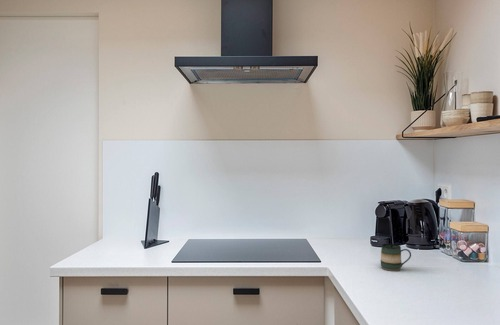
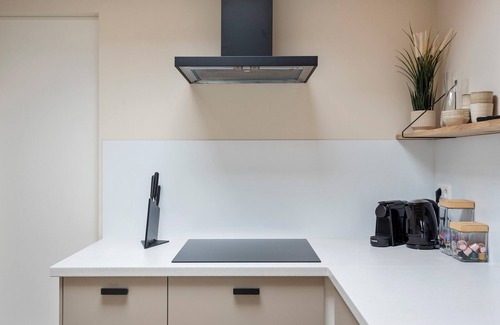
- mug [379,243,412,272]
